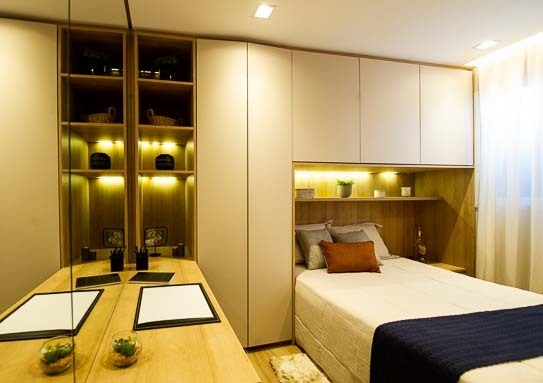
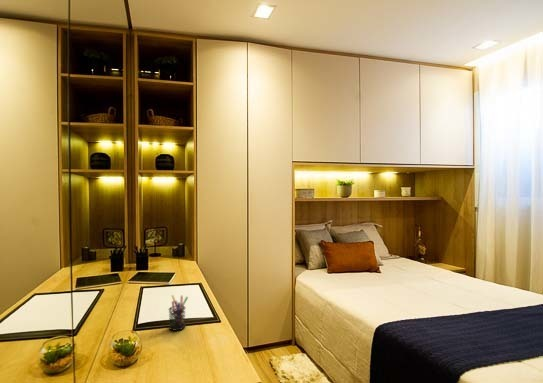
+ pen holder [168,294,189,332]
